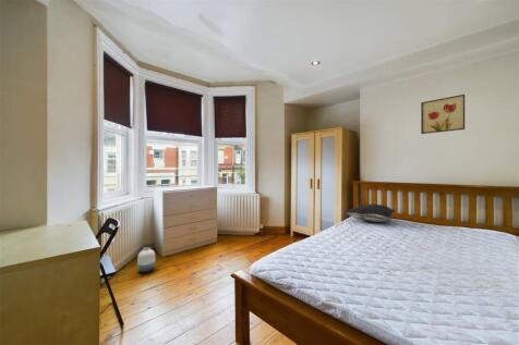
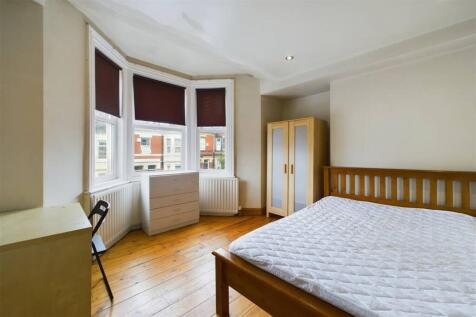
- pillow [345,204,396,223]
- vase [136,246,156,273]
- wall art [420,94,466,135]
